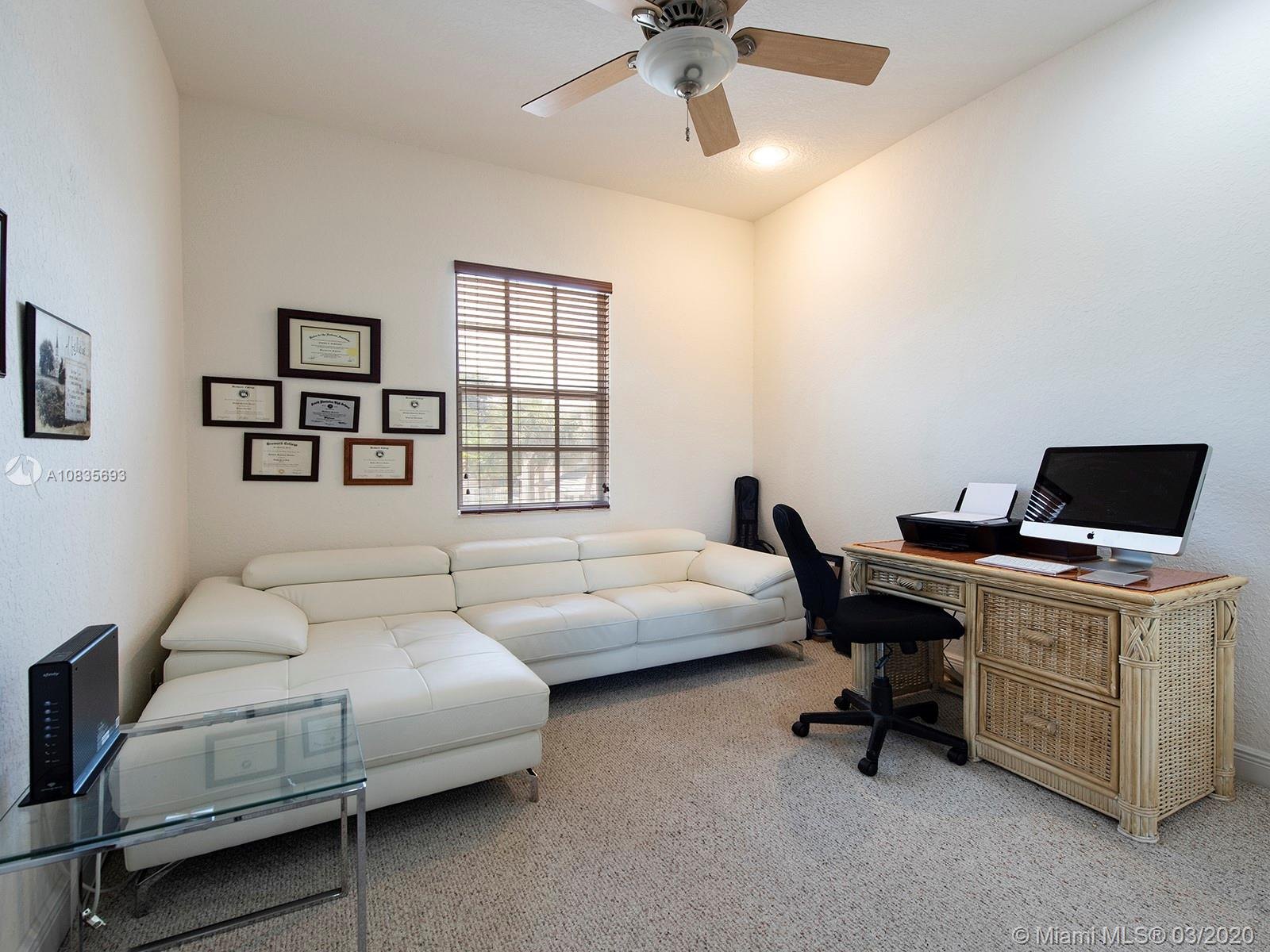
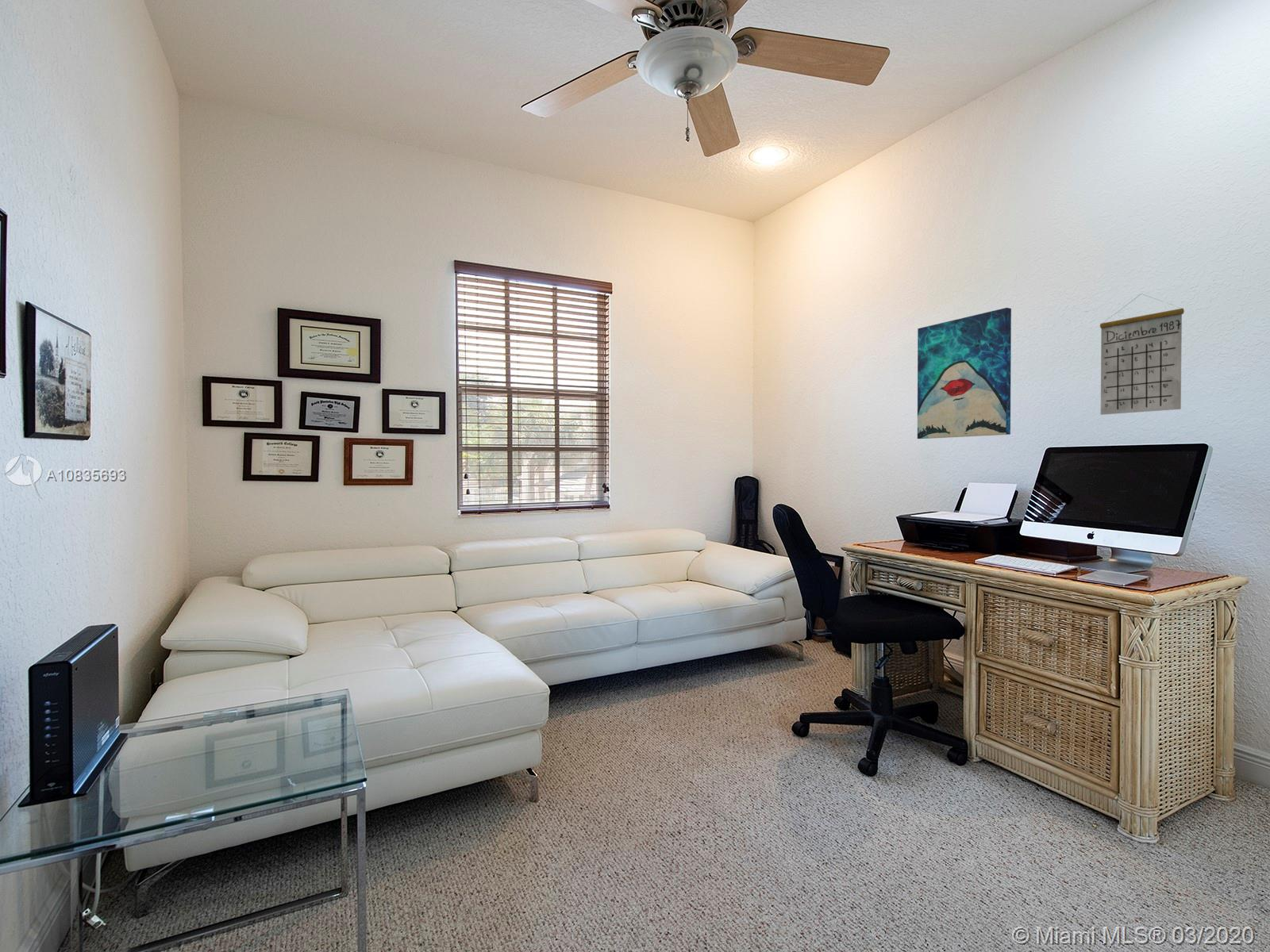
+ calendar [1099,293,1185,416]
+ wall art [917,307,1012,440]
